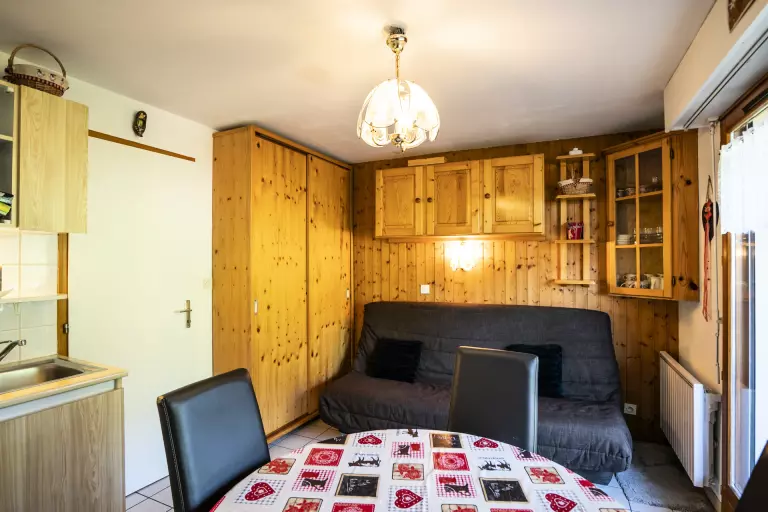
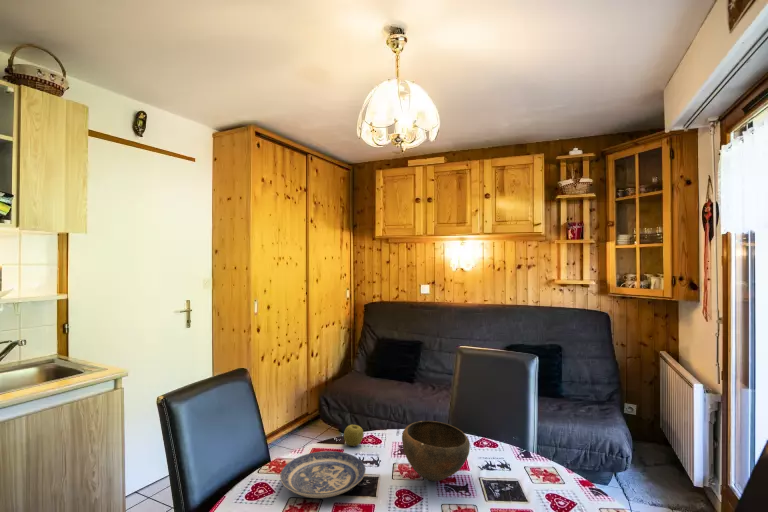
+ apple [343,424,364,447]
+ plate [279,450,366,499]
+ bowl [401,420,471,482]
